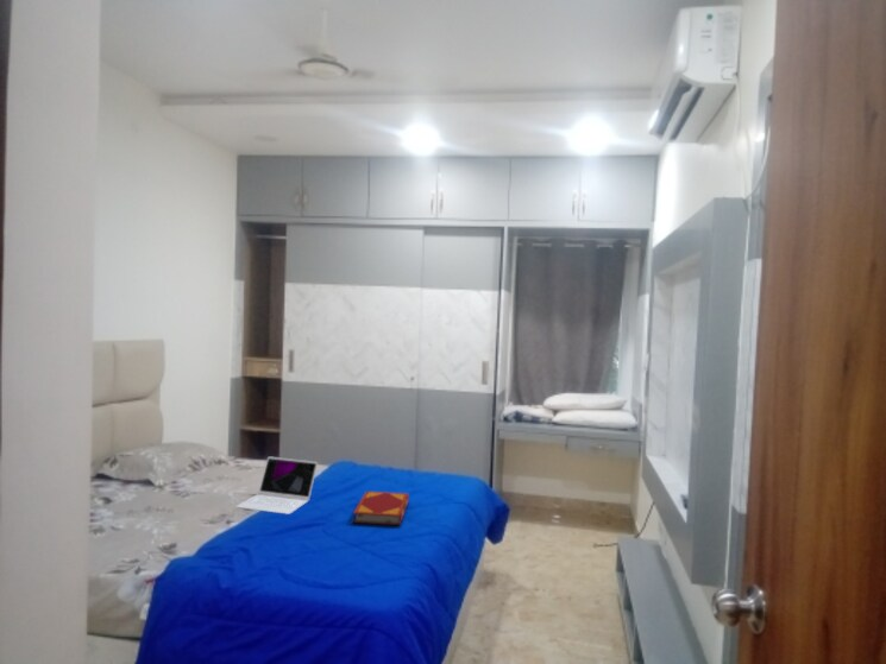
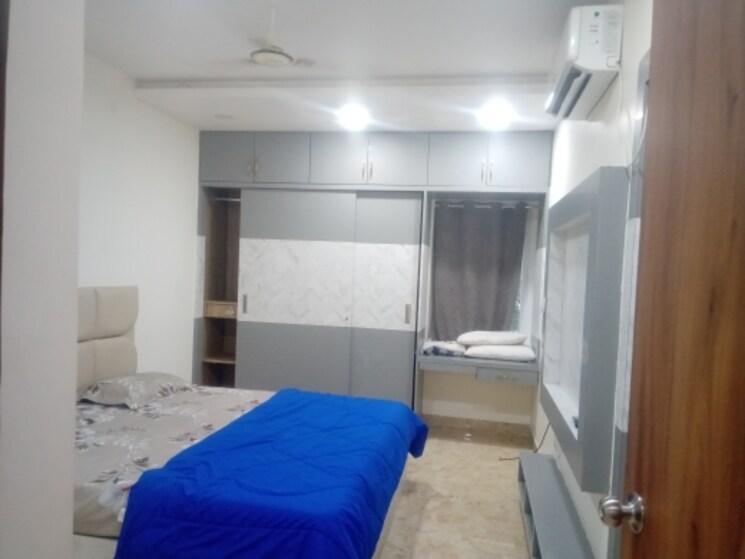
- hardback book [352,489,410,526]
- laptop [234,455,319,516]
